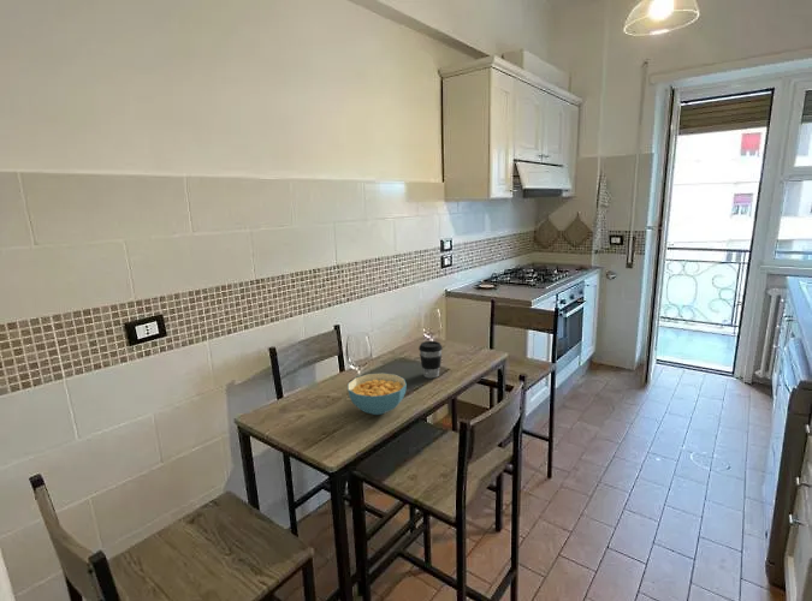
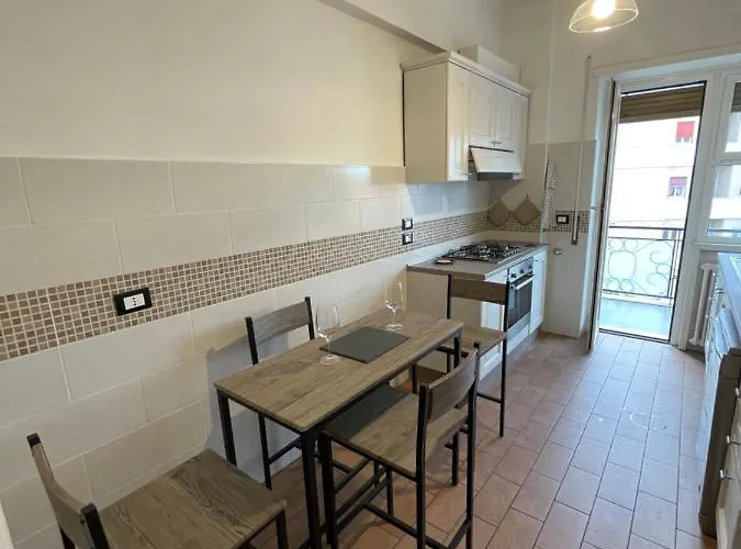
- cereal bowl [346,371,408,416]
- coffee cup [417,340,444,379]
